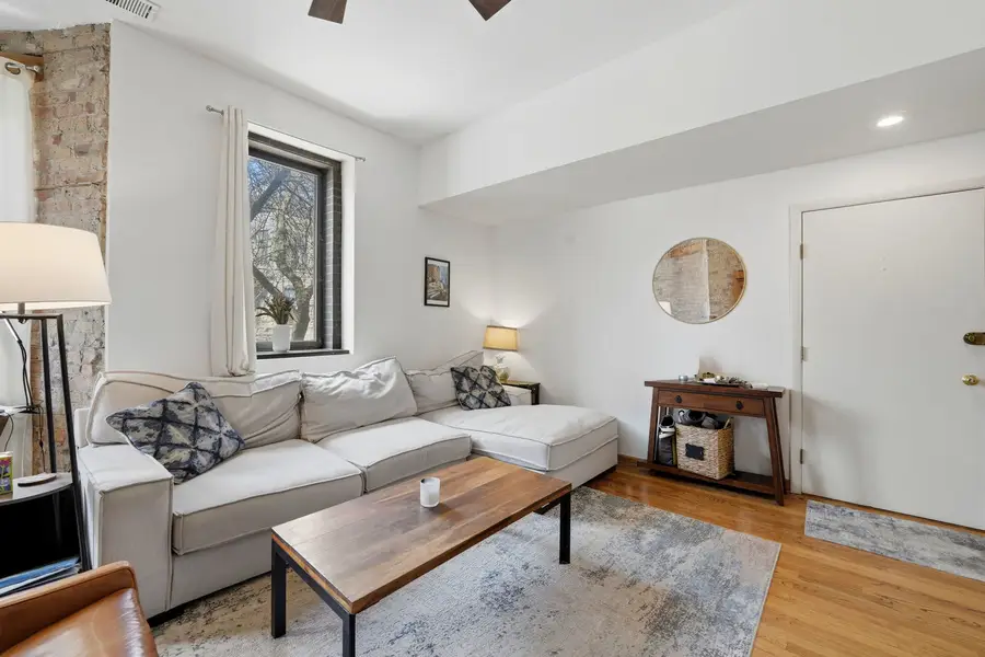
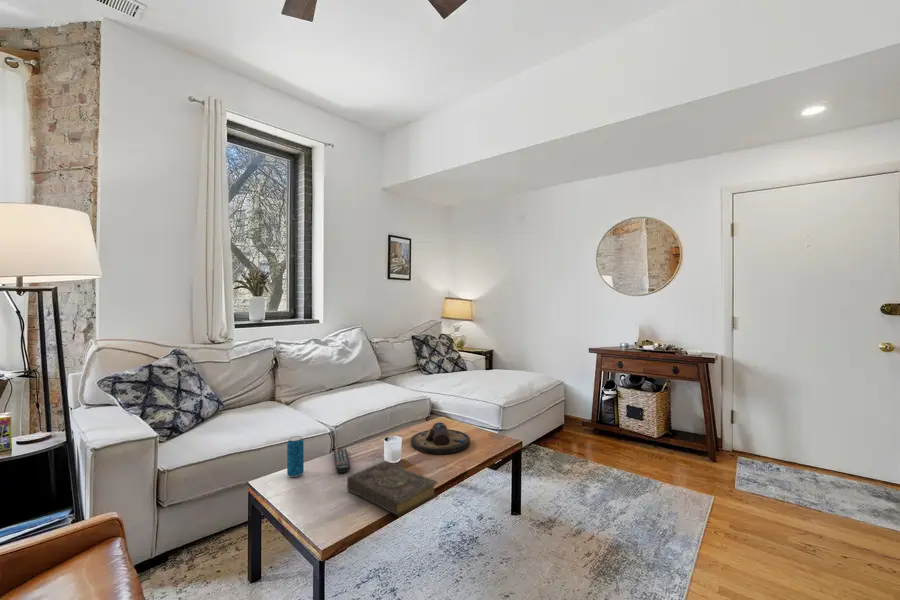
+ beverage can [286,435,305,478]
+ book [346,460,439,518]
+ decorative bowl [410,421,471,455]
+ remote control [333,448,351,474]
